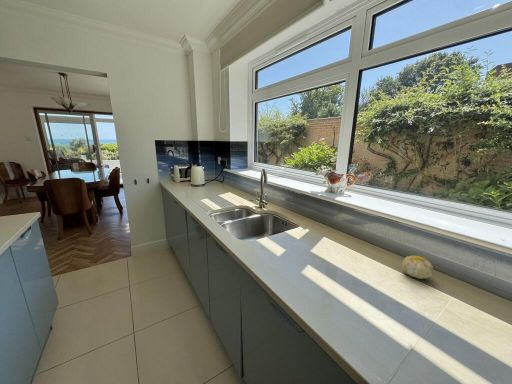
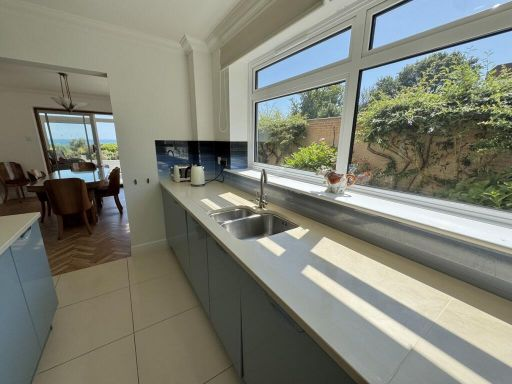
- fruit [401,255,434,280]
